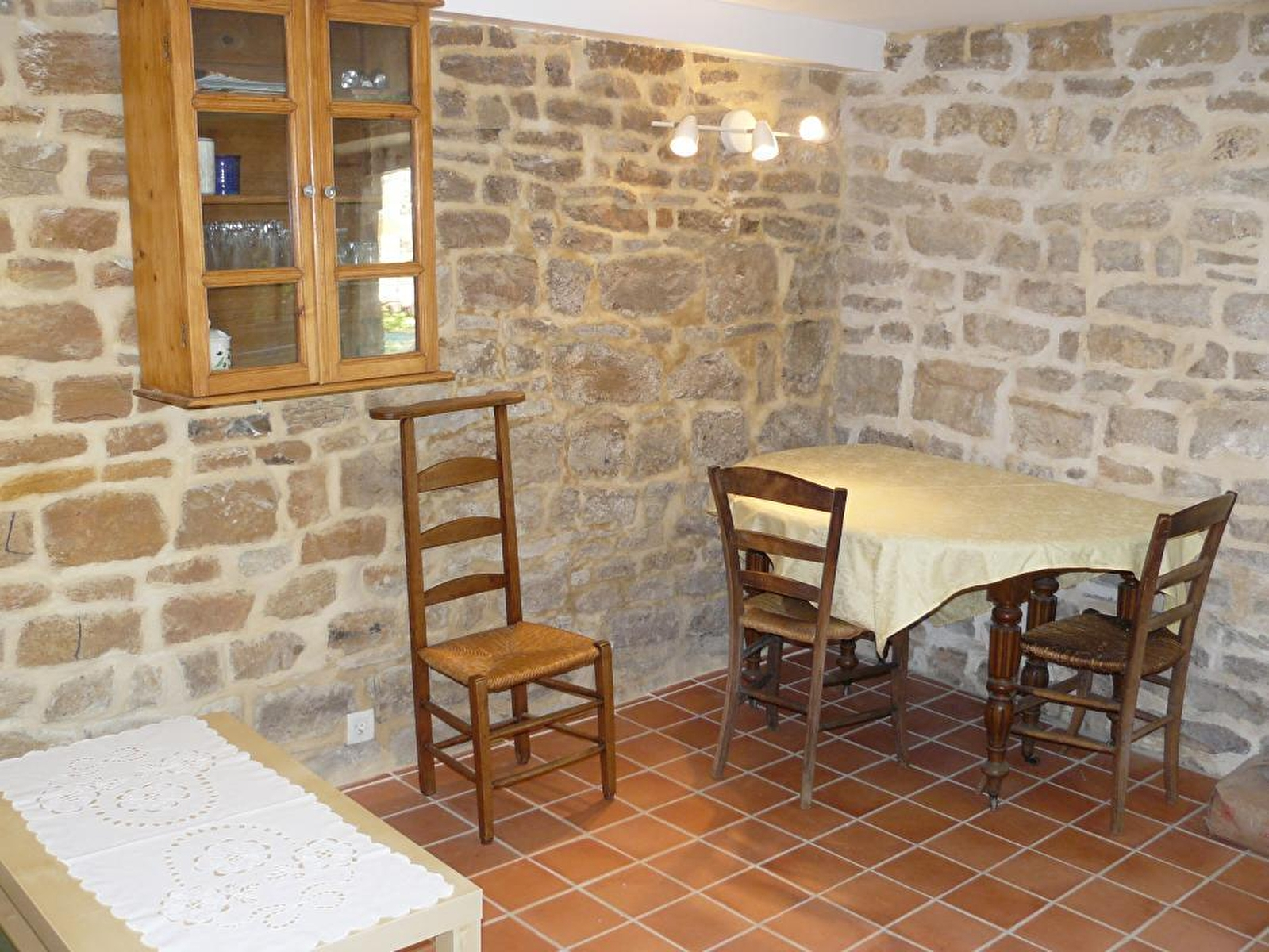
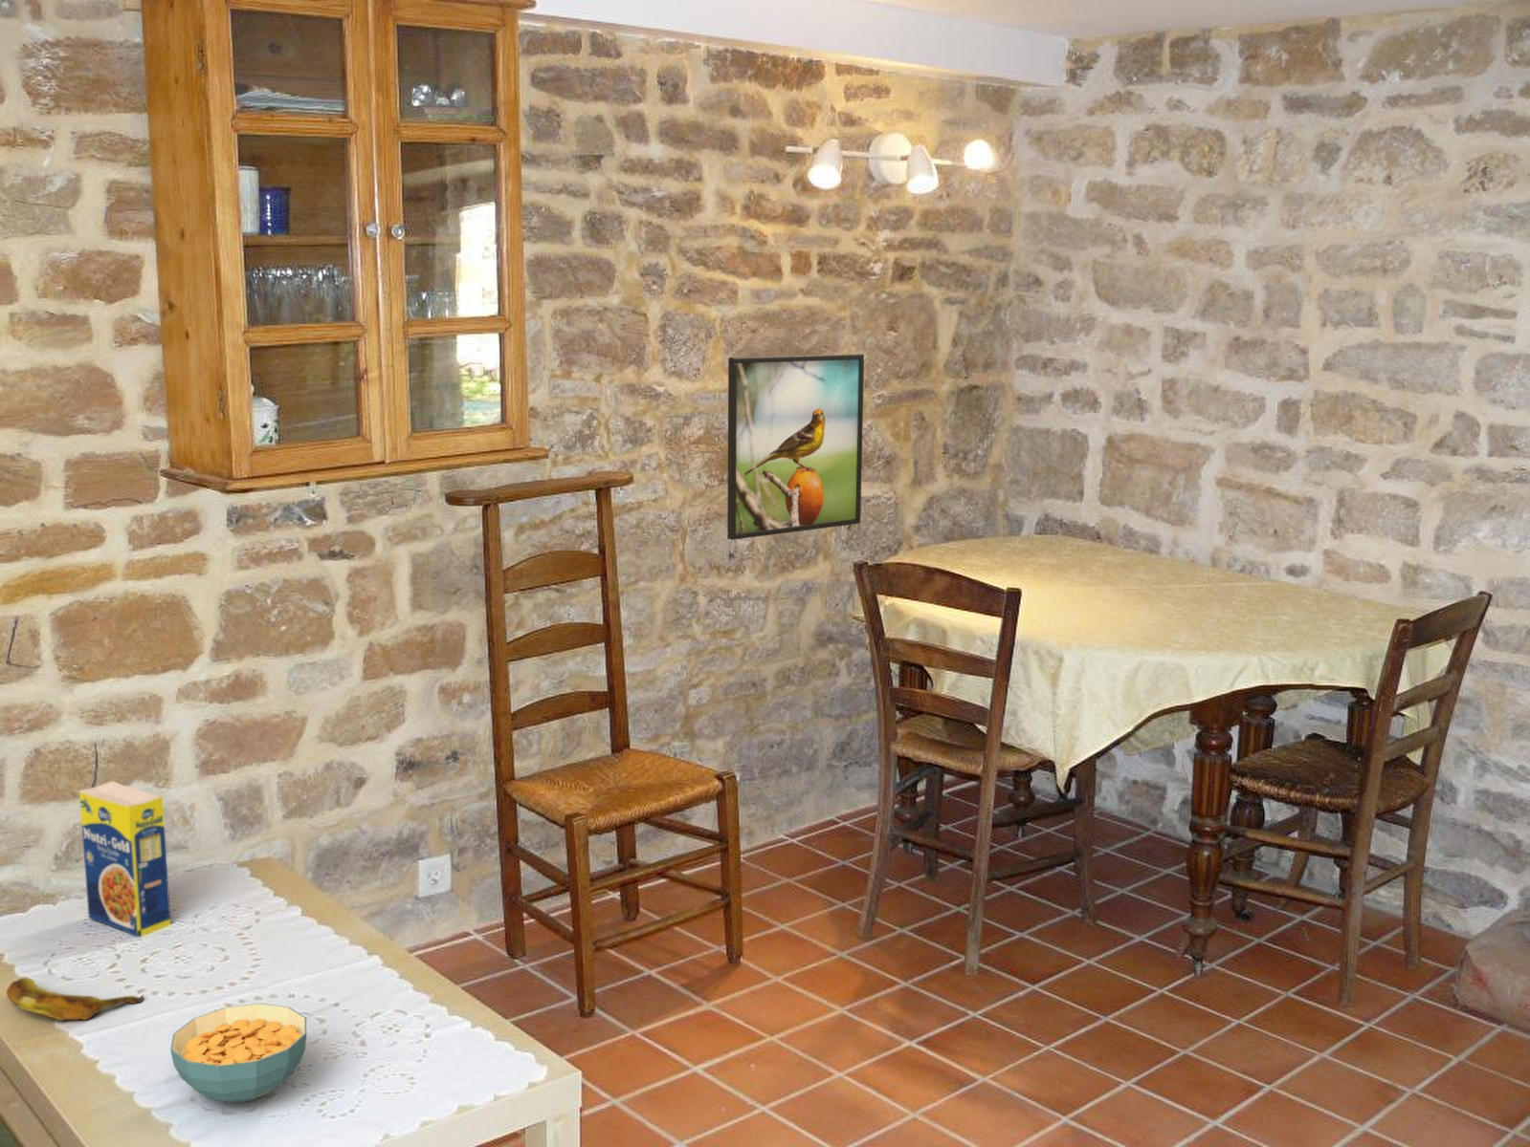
+ banana [6,977,145,1022]
+ legume [78,780,172,939]
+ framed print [726,353,864,541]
+ cereal bowl [169,1002,307,1104]
